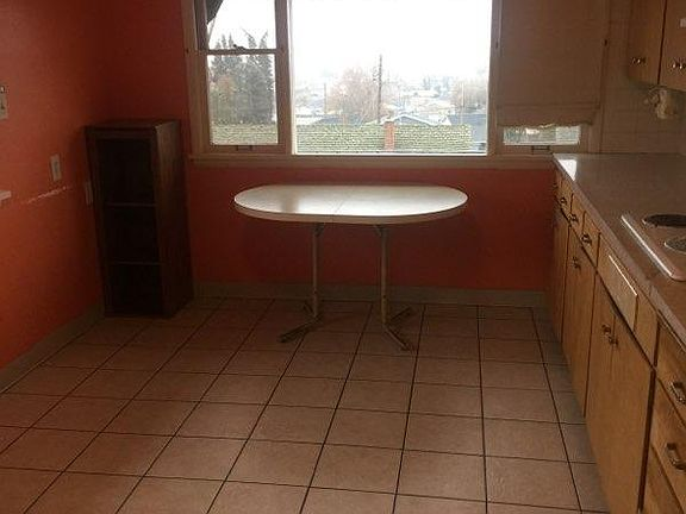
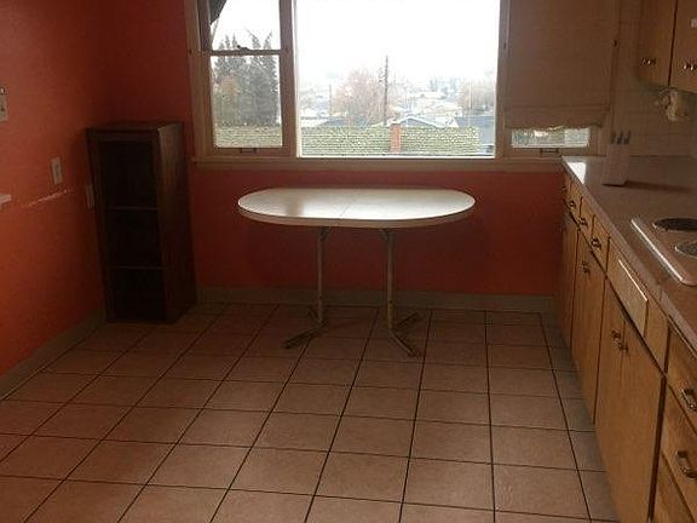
+ knife block [600,130,632,186]
